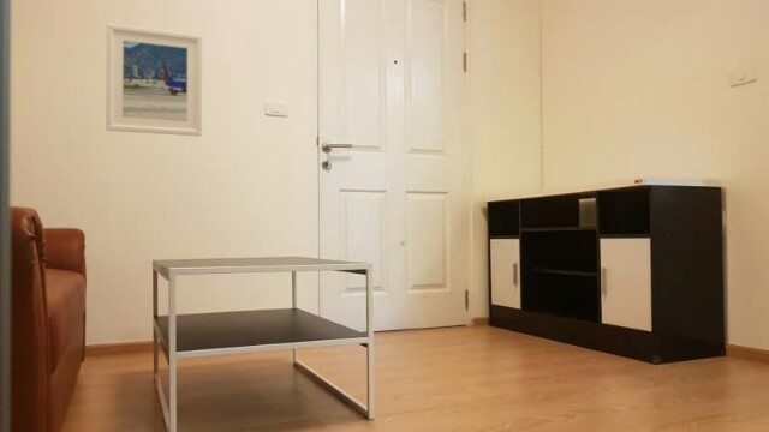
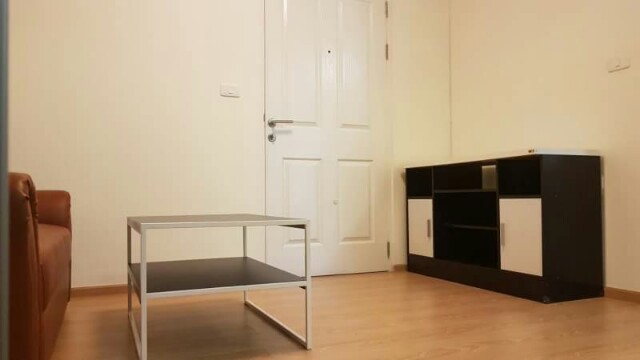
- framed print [105,23,203,137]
